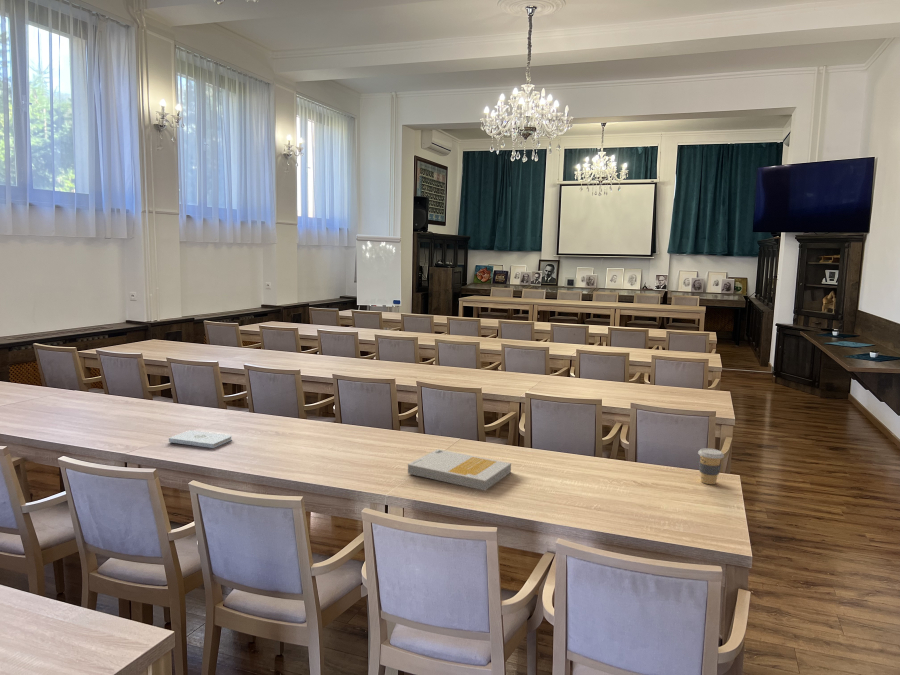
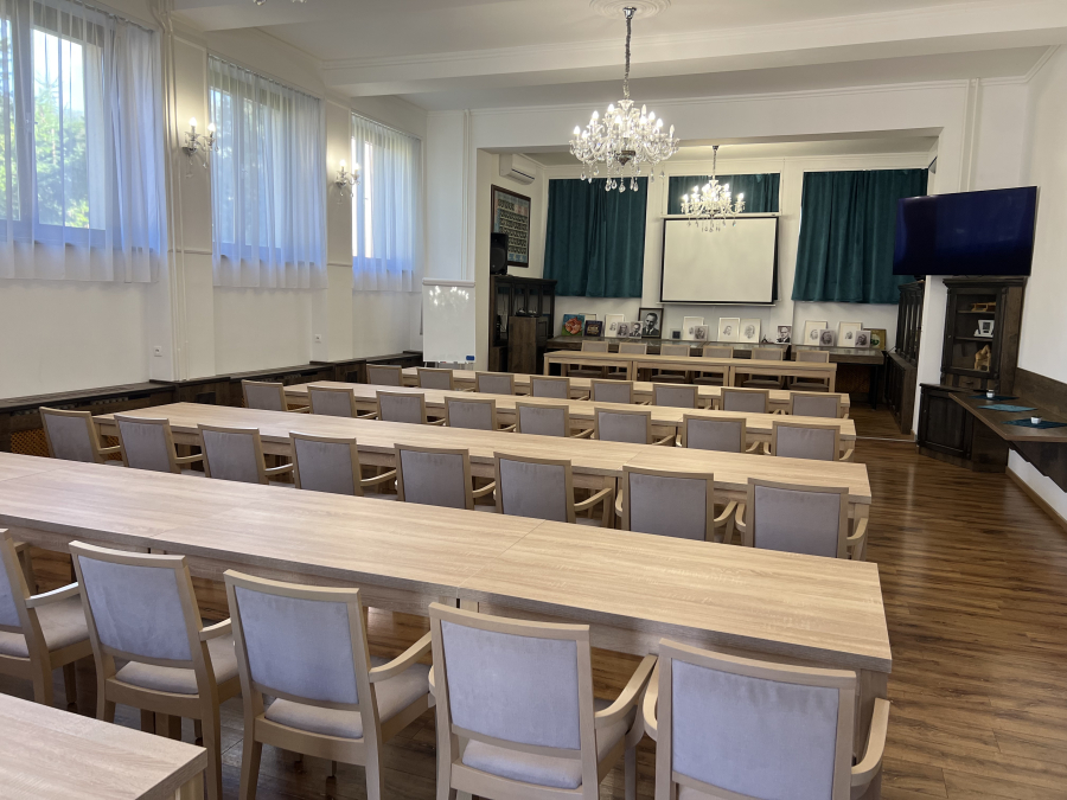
- book [406,448,512,491]
- coffee cup [697,447,725,485]
- notepad [168,429,233,449]
